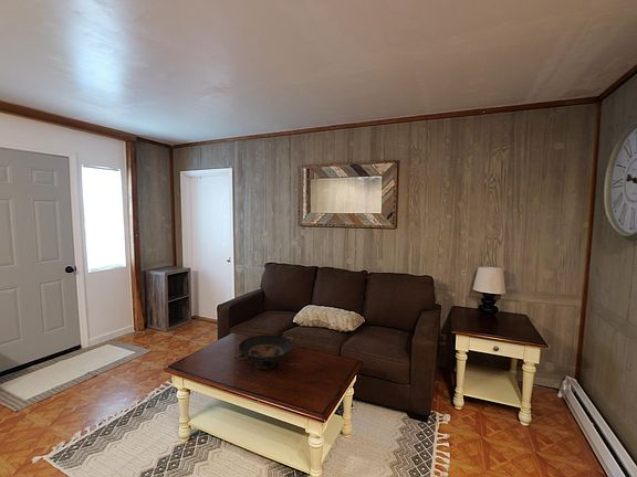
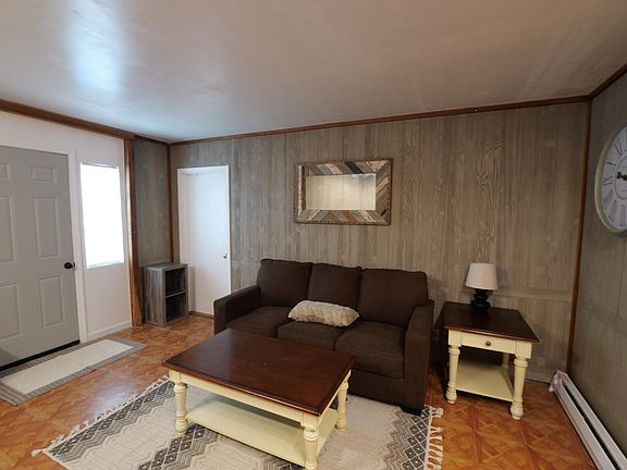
- decorative bowl [233,333,294,370]
